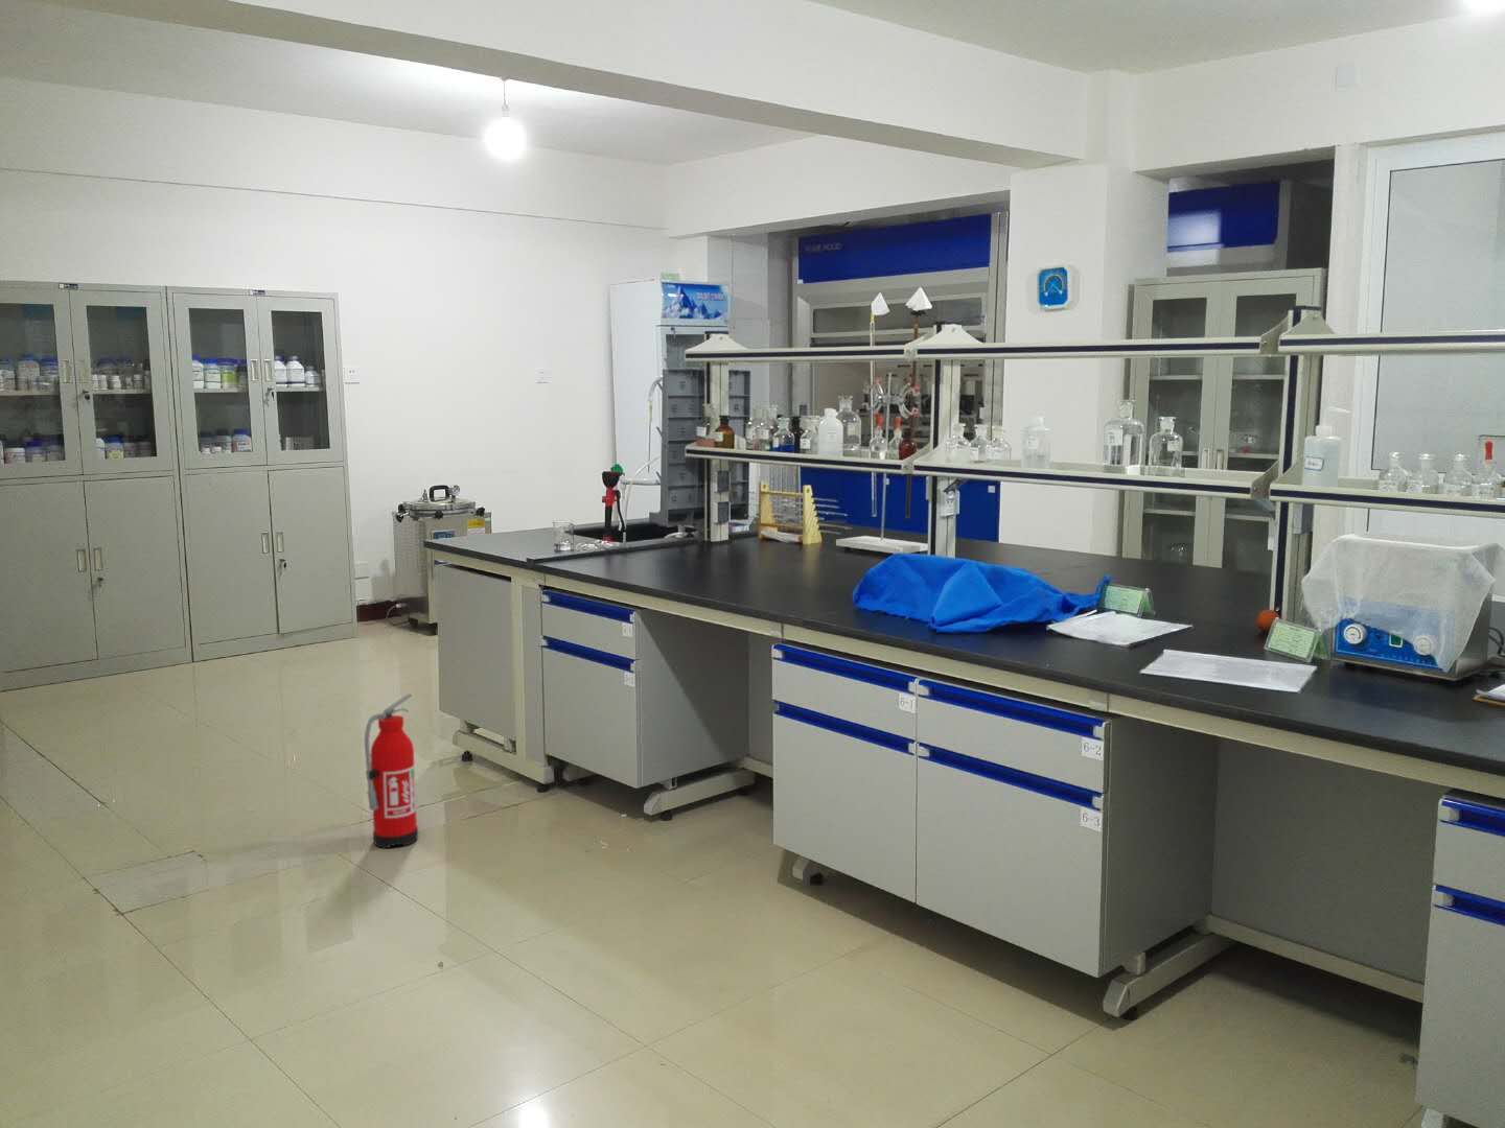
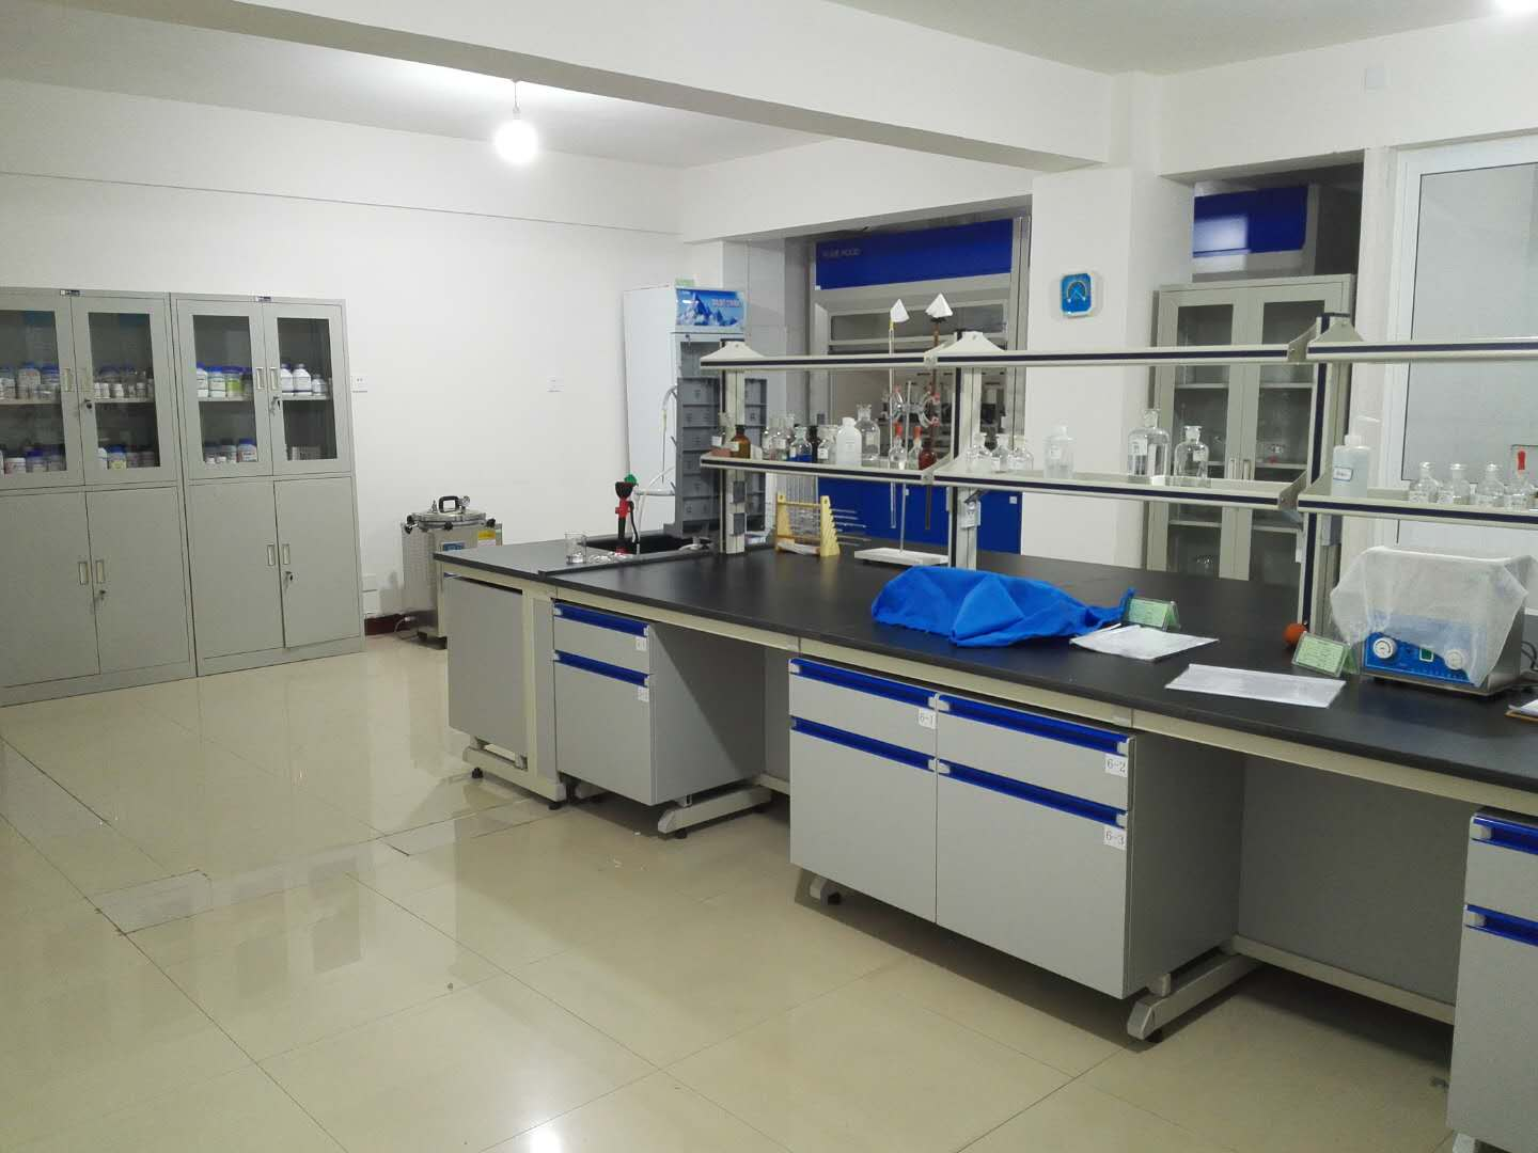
- fire extinguisher [364,692,420,850]
